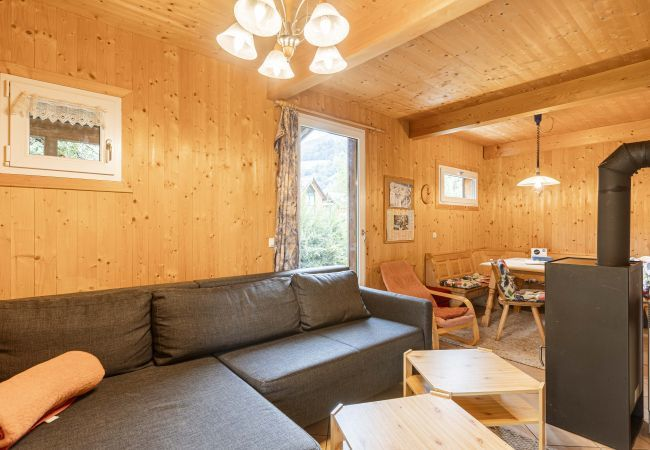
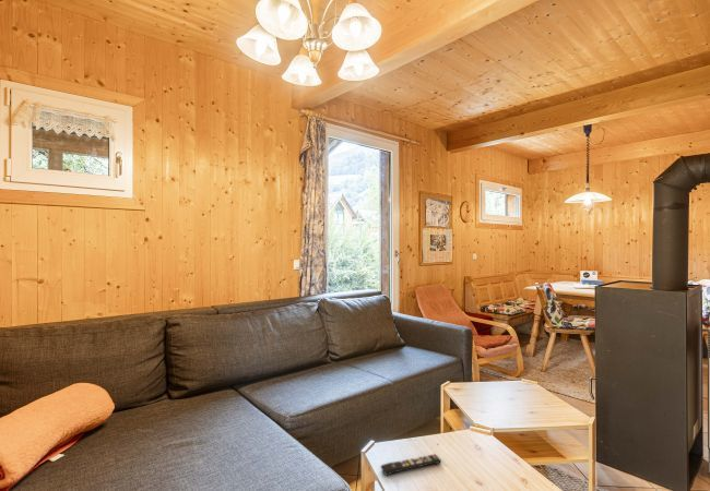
+ remote control [379,453,442,477]
